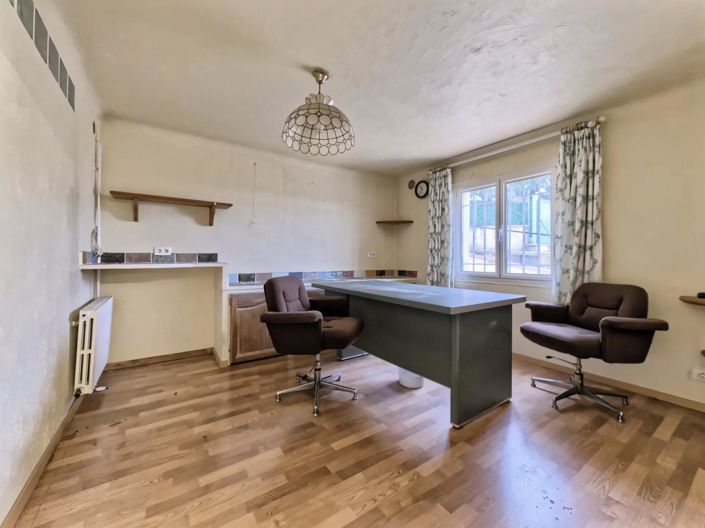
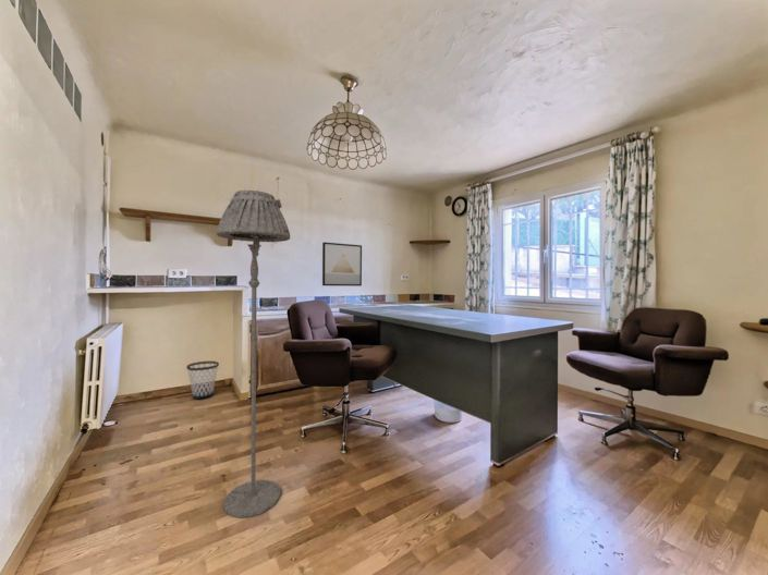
+ wastebasket [185,360,220,401]
+ floor lamp [215,189,291,518]
+ wall art [321,241,363,288]
